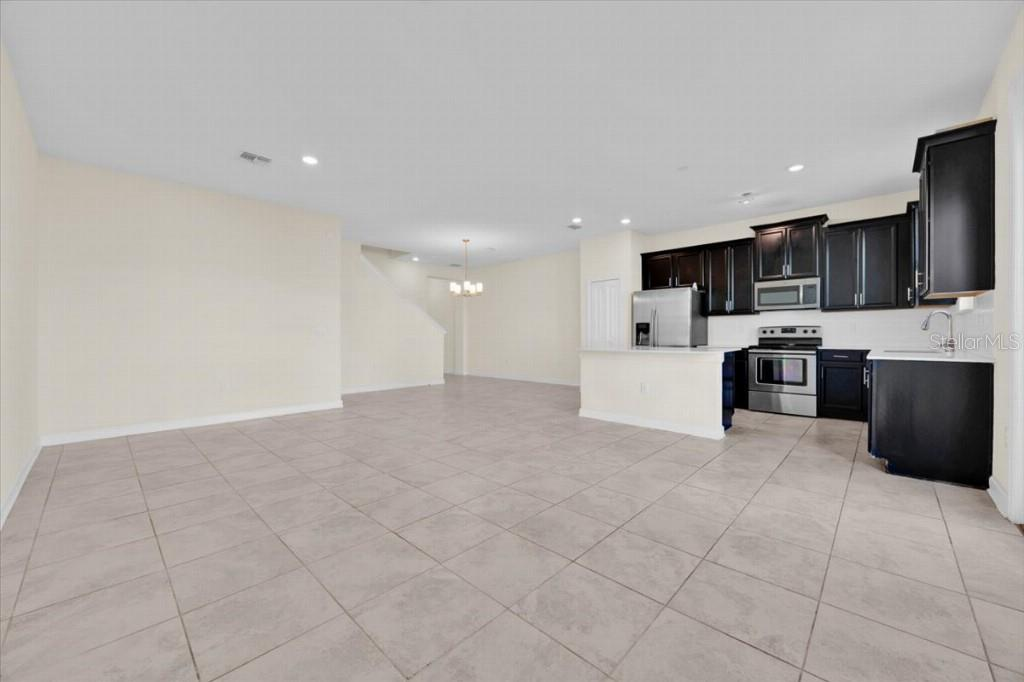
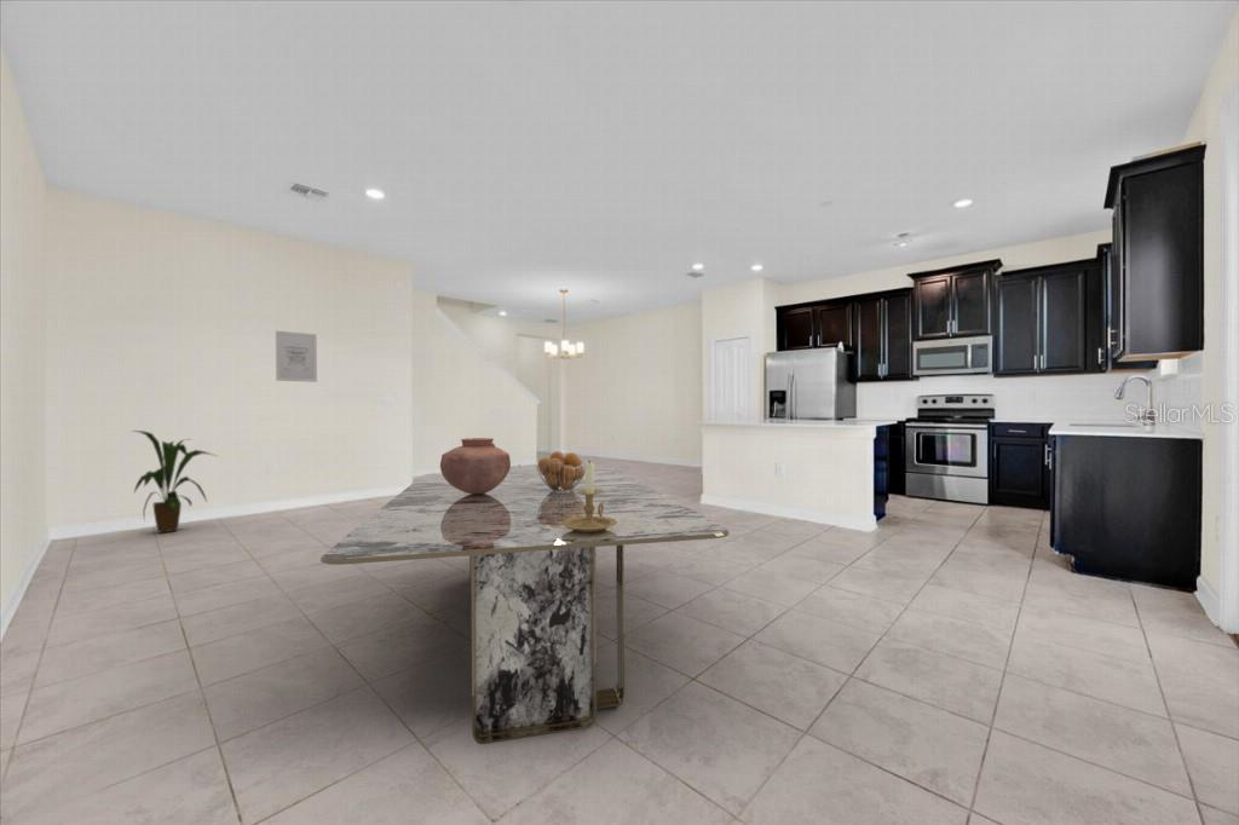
+ fruit basket [535,450,589,492]
+ candle holder [561,460,617,532]
+ wall art [275,329,318,383]
+ dining table [319,467,730,745]
+ vase [439,437,512,495]
+ house plant [132,429,220,535]
